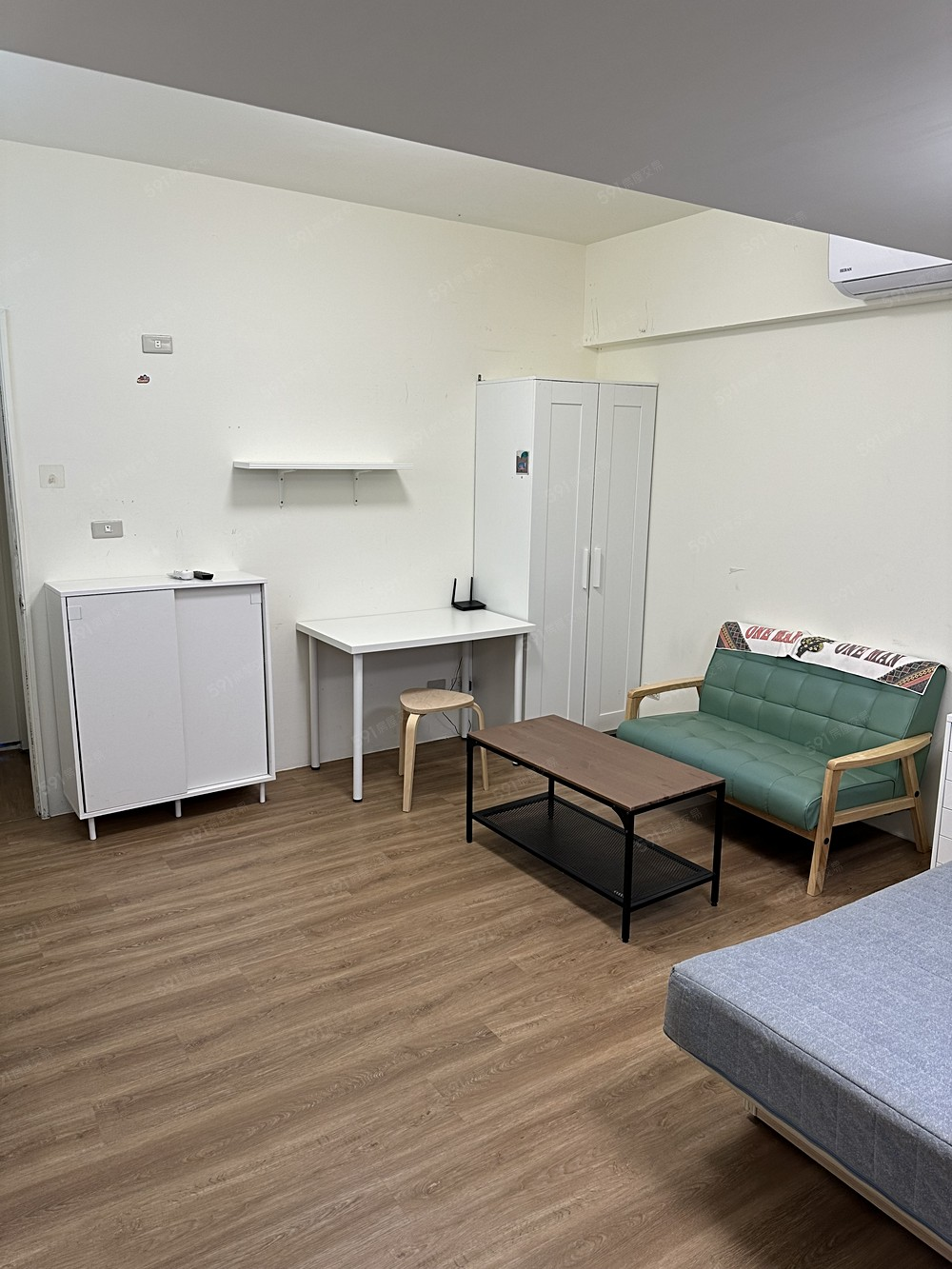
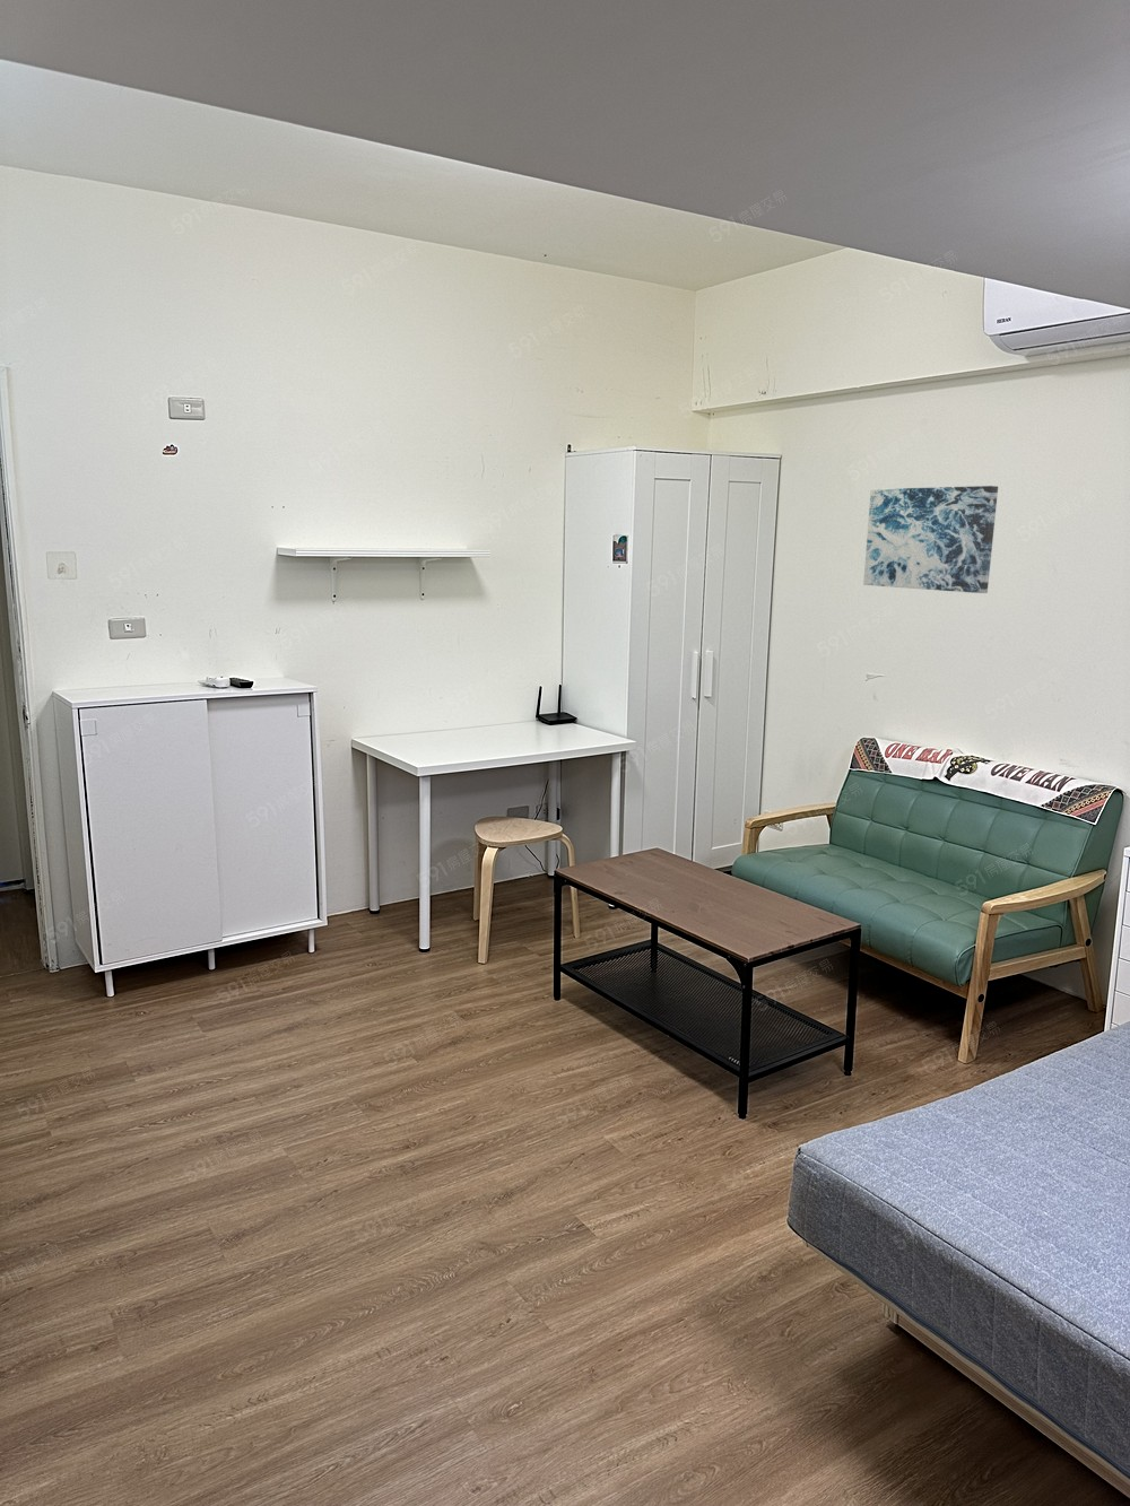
+ wall art [862,484,999,595]
